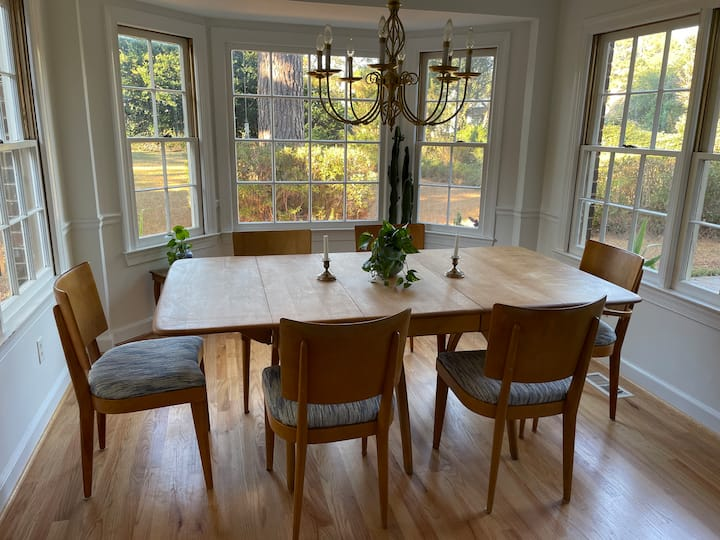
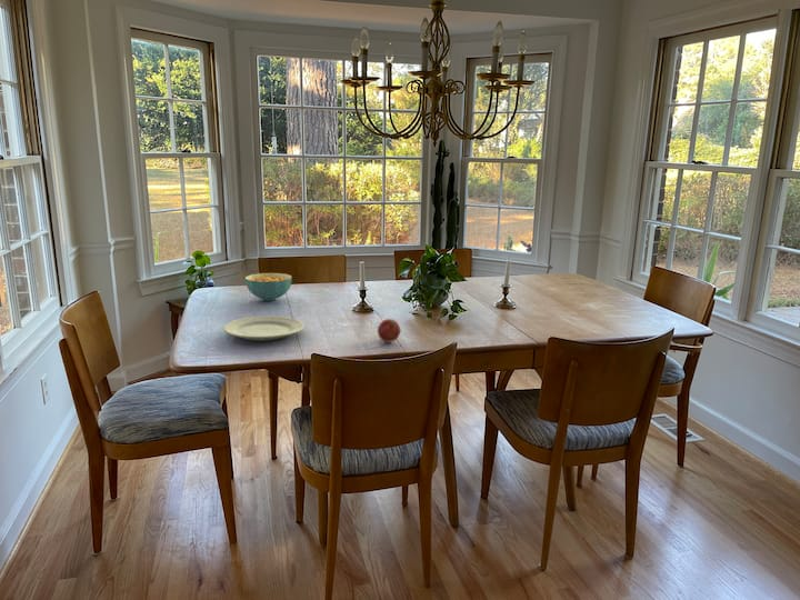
+ cereal bowl [244,272,293,302]
+ chinaware [222,314,306,342]
+ fruit [377,318,402,343]
